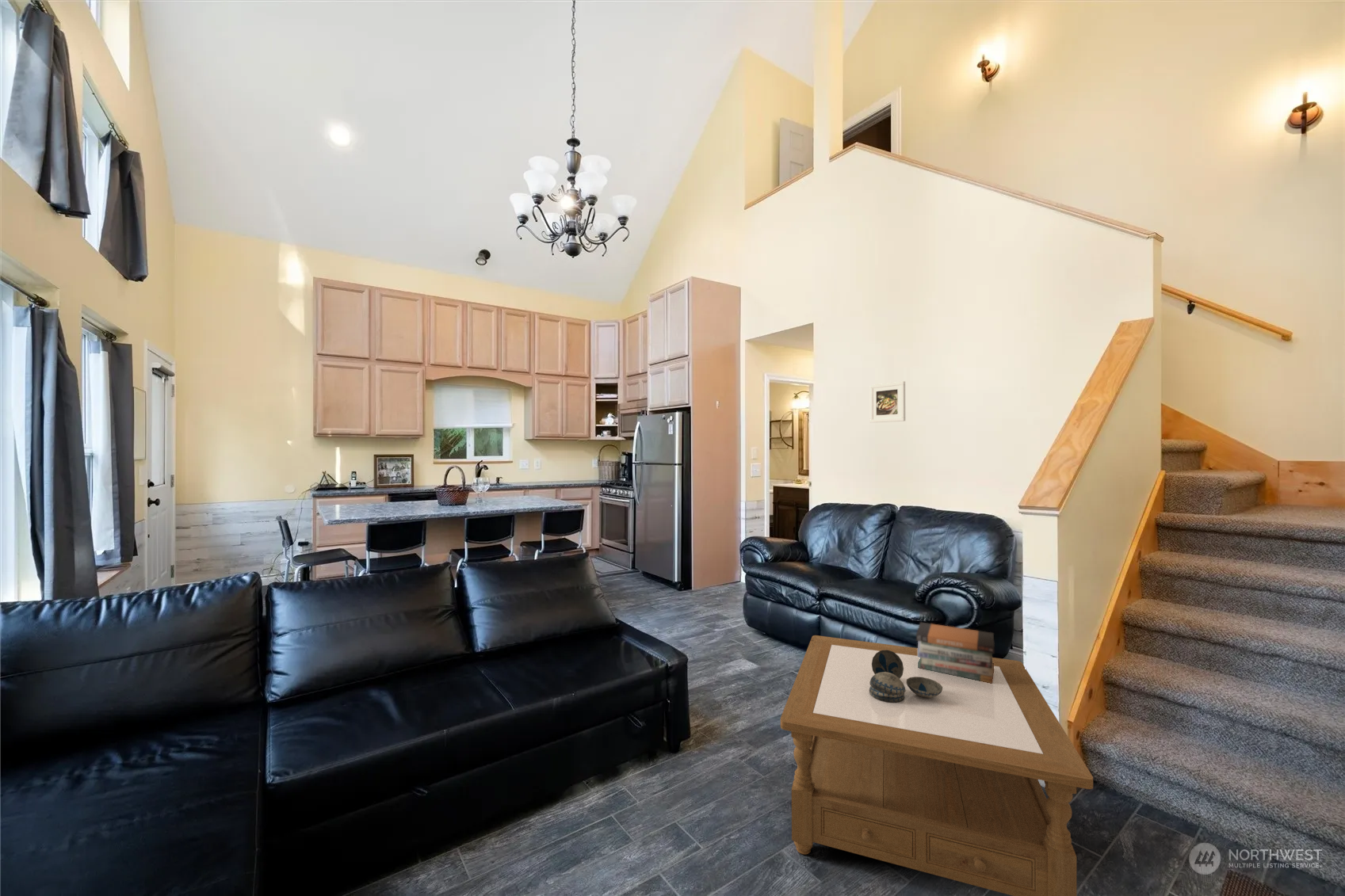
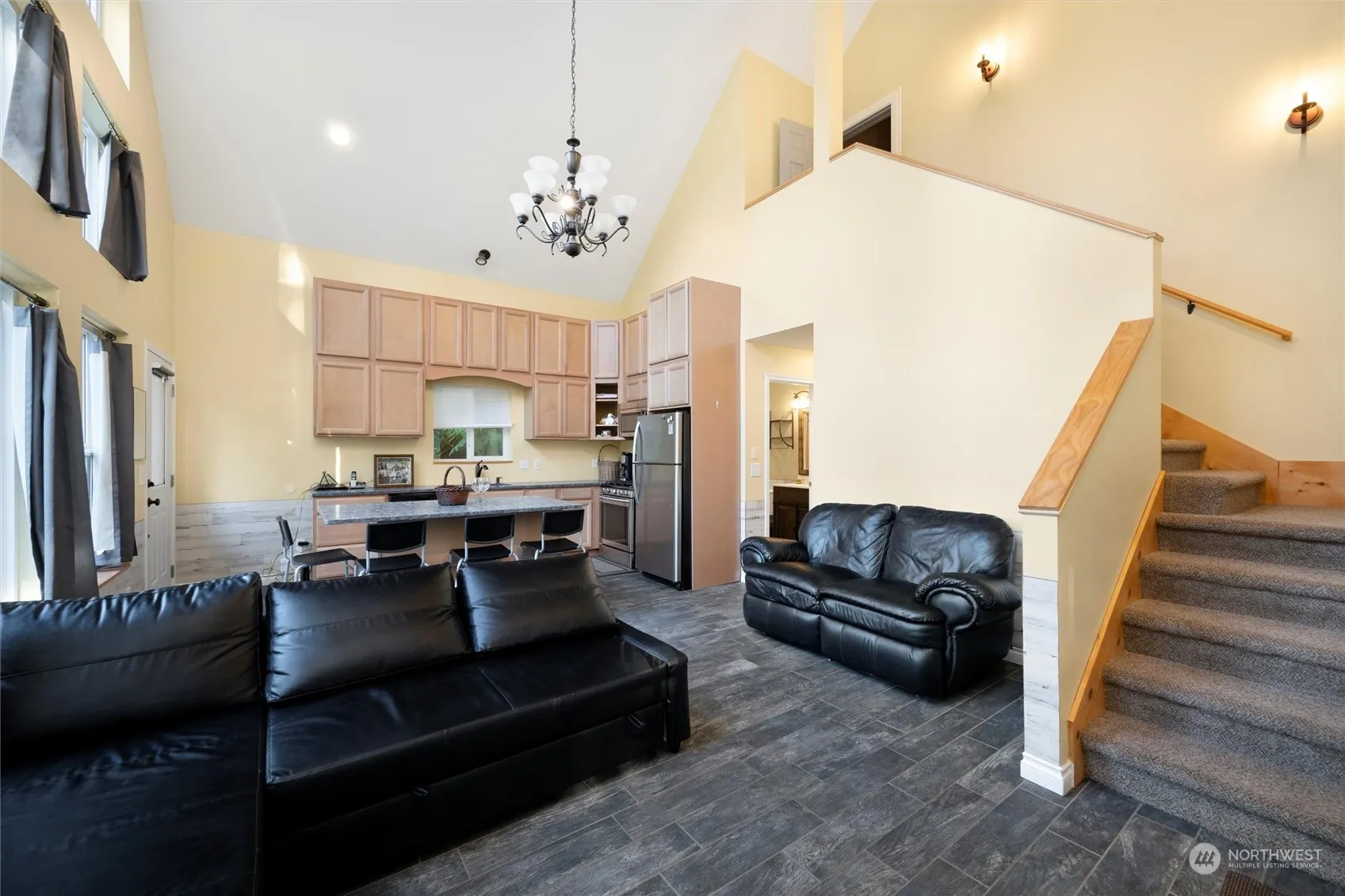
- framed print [869,380,906,423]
- decorative bowl [869,650,942,703]
- coffee table [780,635,1094,896]
- book stack [915,621,995,684]
